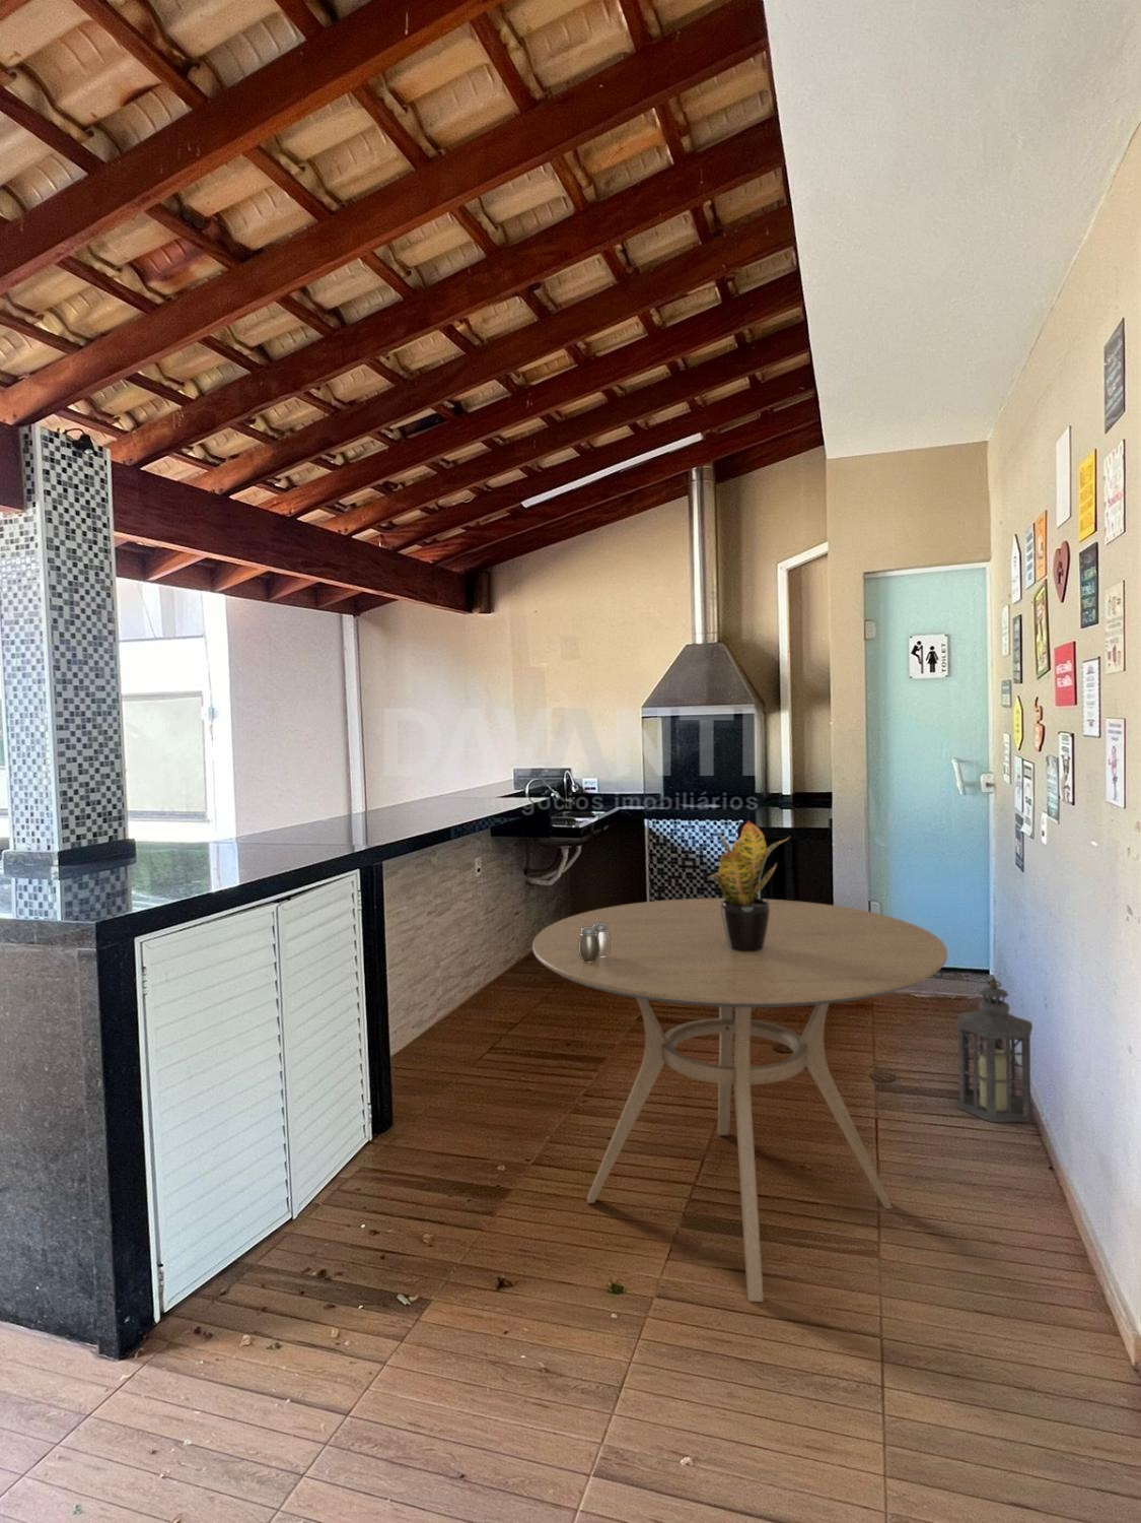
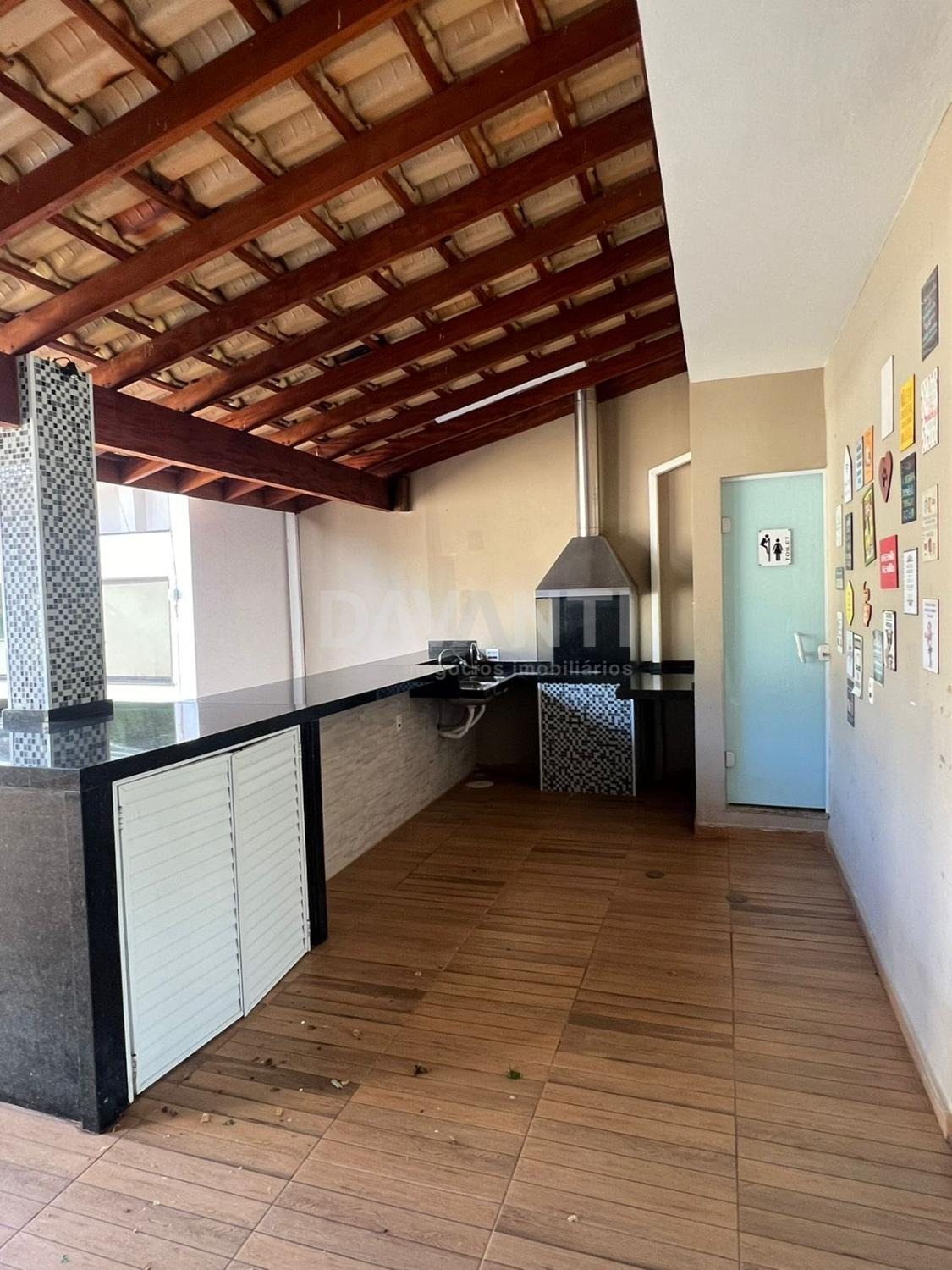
- salt and pepper shaker [579,923,610,963]
- dining table [531,897,948,1302]
- lantern [955,976,1033,1122]
- potted plant [708,819,791,952]
